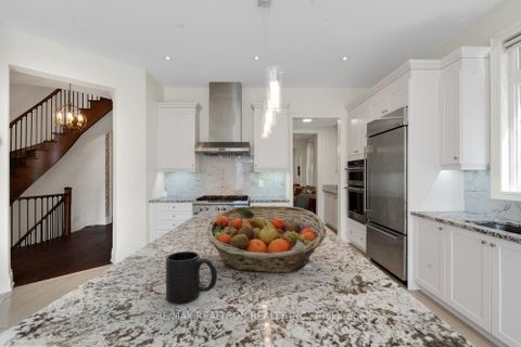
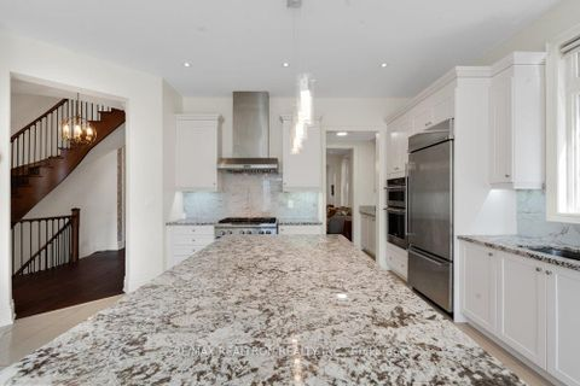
- mug [165,250,218,305]
- fruit basket [205,205,328,274]
